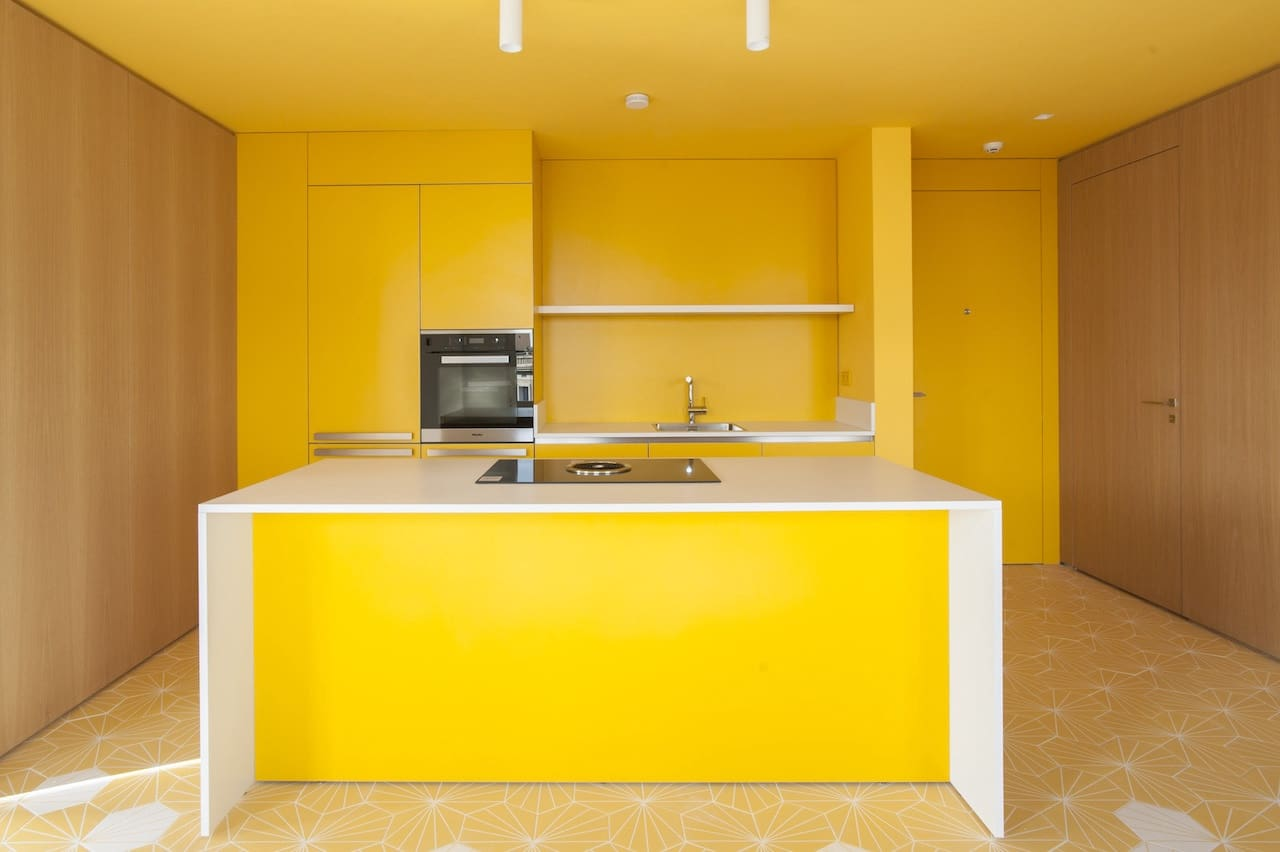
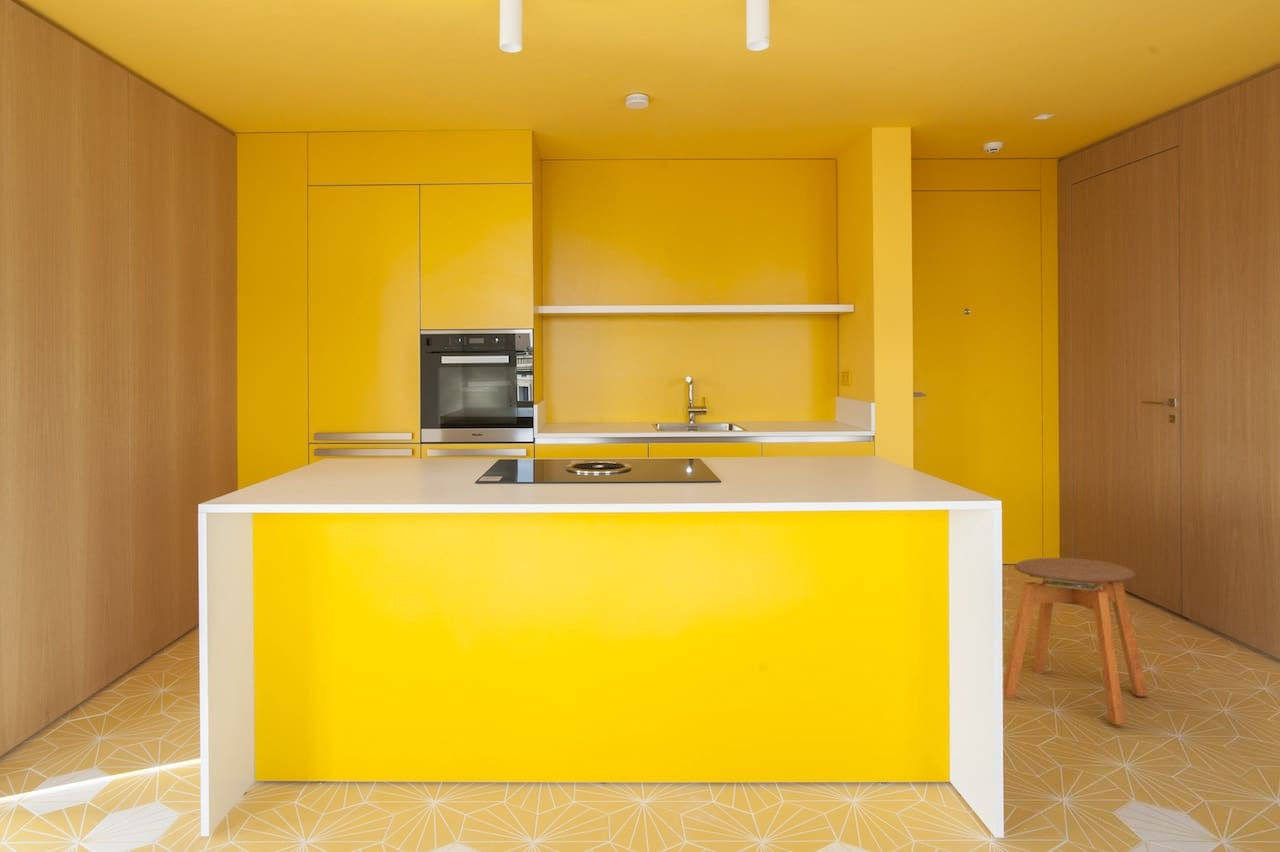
+ stool [1003,557,1150,725]
